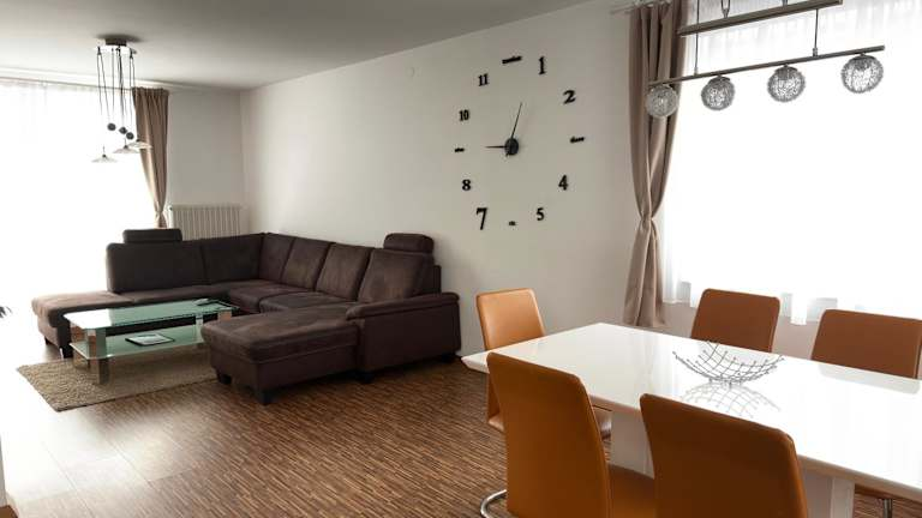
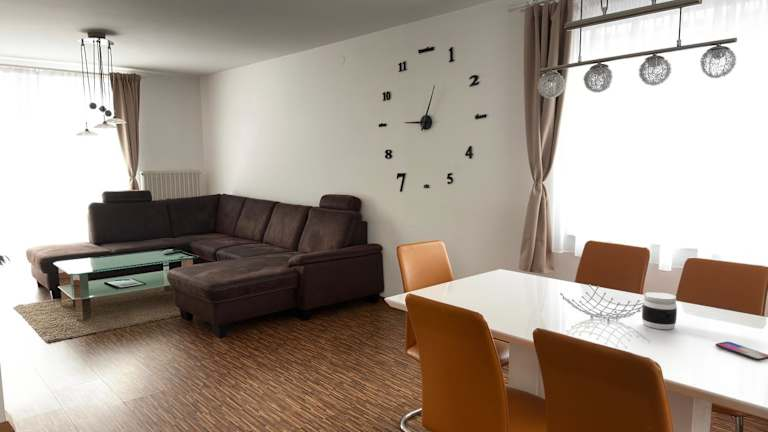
+ jar [641,291,678,330]
+ smartphone [715,341,768,362]
